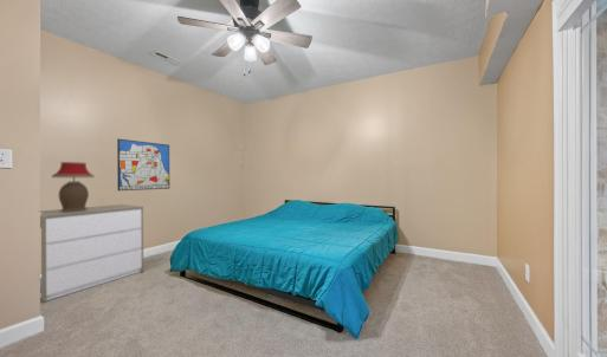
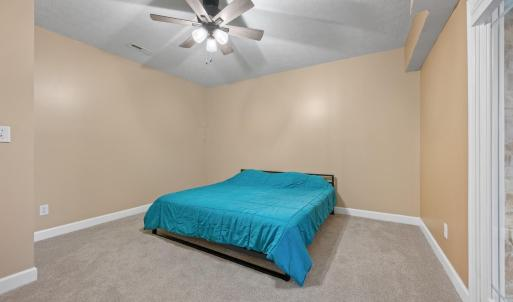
- wall art [116,137,170,192]
- table lamp [50,161,96,212]
- dresser [39,203,144,304]
